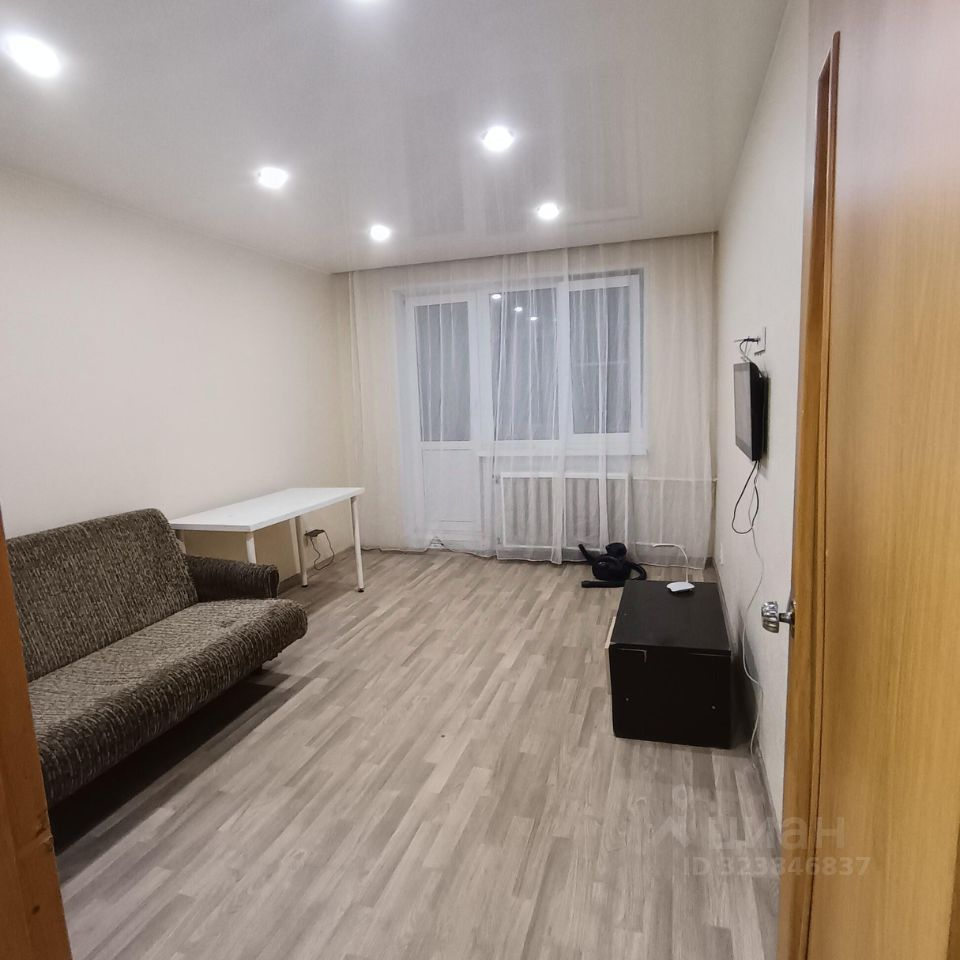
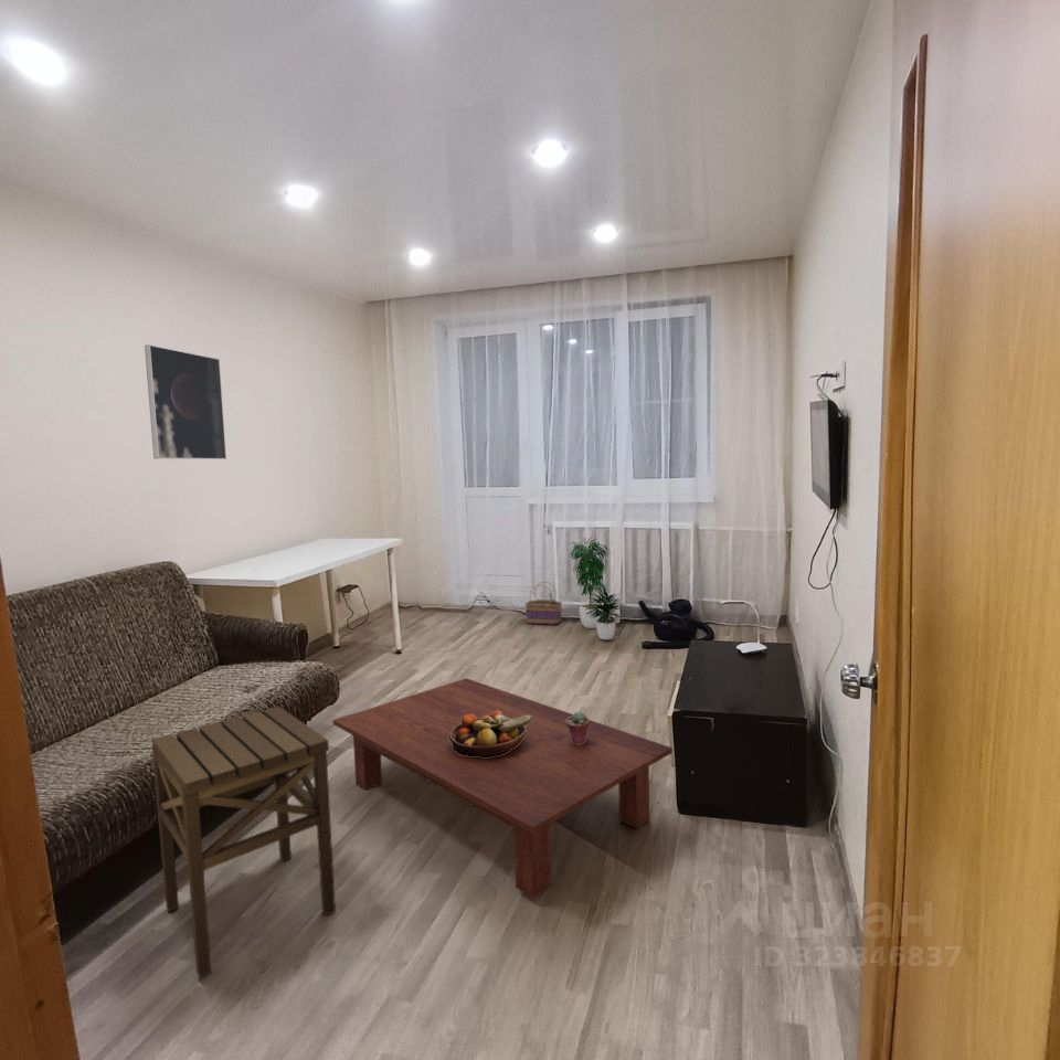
+ basket [524,581,563,625]
+ potted plant [569,537,624,640]
+ coffee table [331,677,674,900]
+ fruit bowl [449,711,532,757]
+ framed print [144,343,227,460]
+ potted succulent [565,710,591,745]
+ side table [151,706,337,979]
